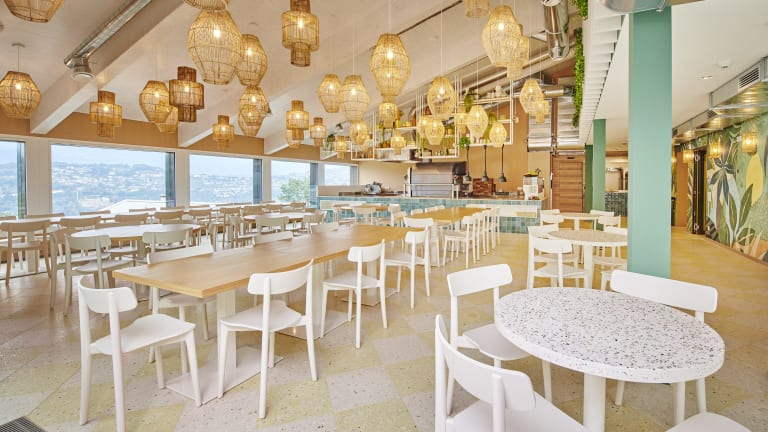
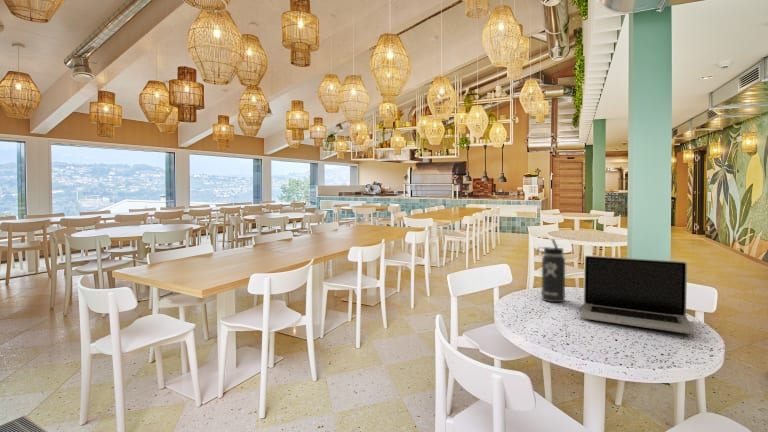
+ laptop [579,255,696,335]
+ thermos bottle [536,238,566,303]
